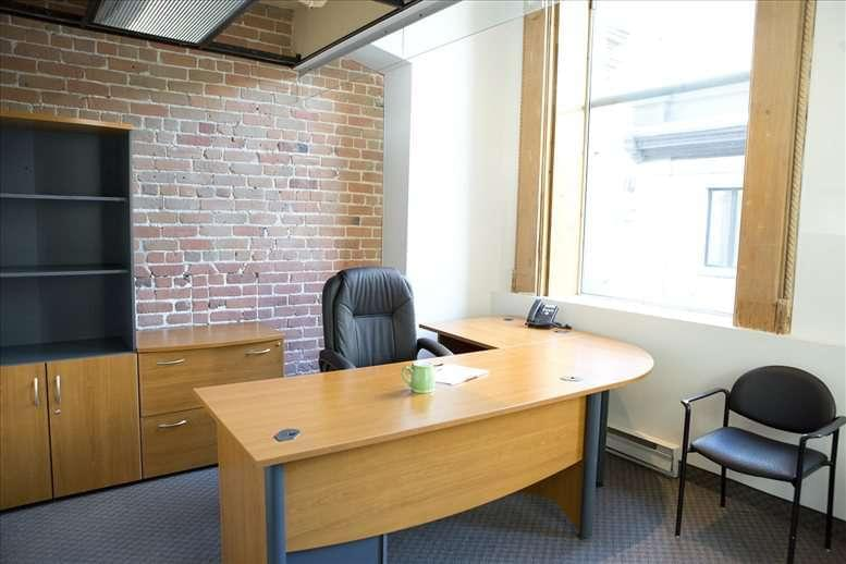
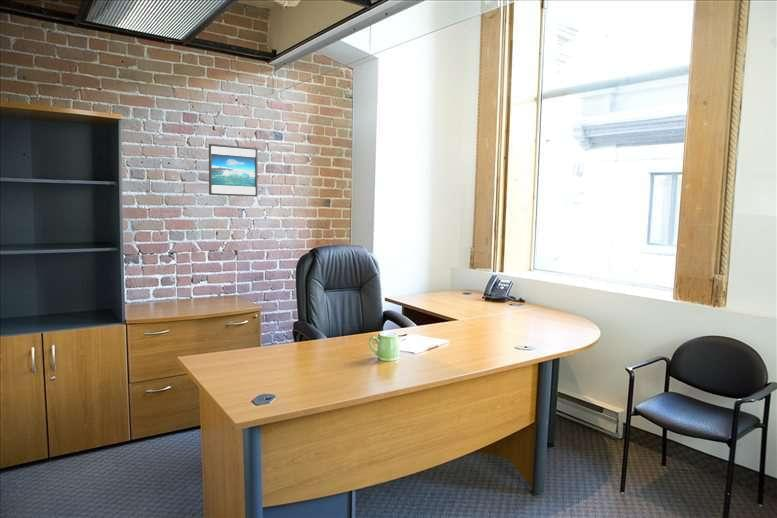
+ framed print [208,143,259,198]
